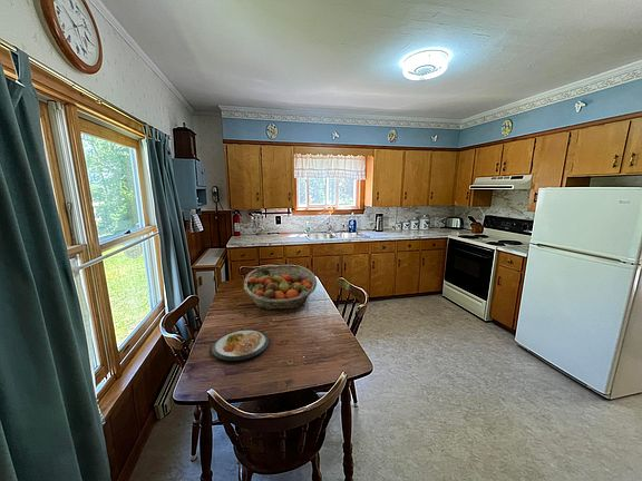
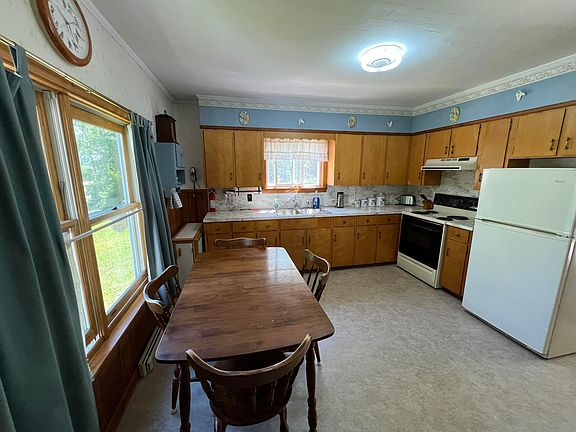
- fruit basket [243,264,318,311]
- dish [211,328,270,362]
